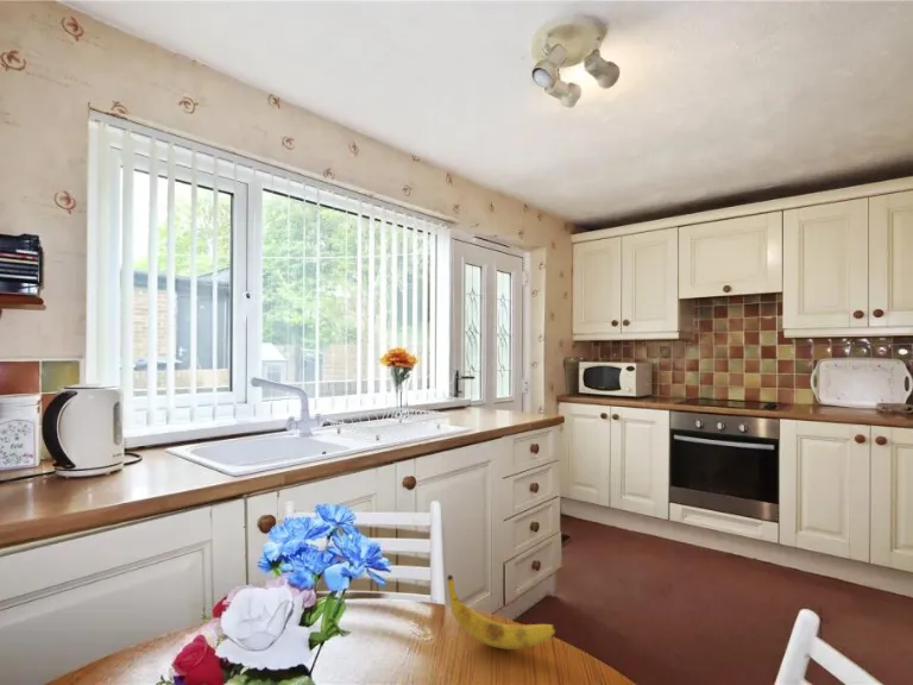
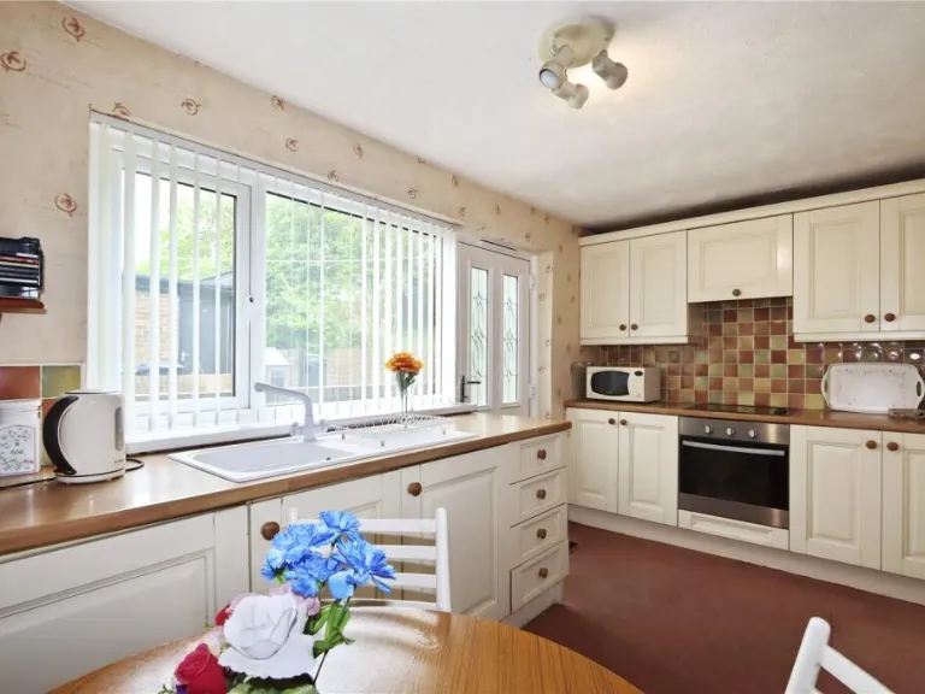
- banana [446,573,558,651]
